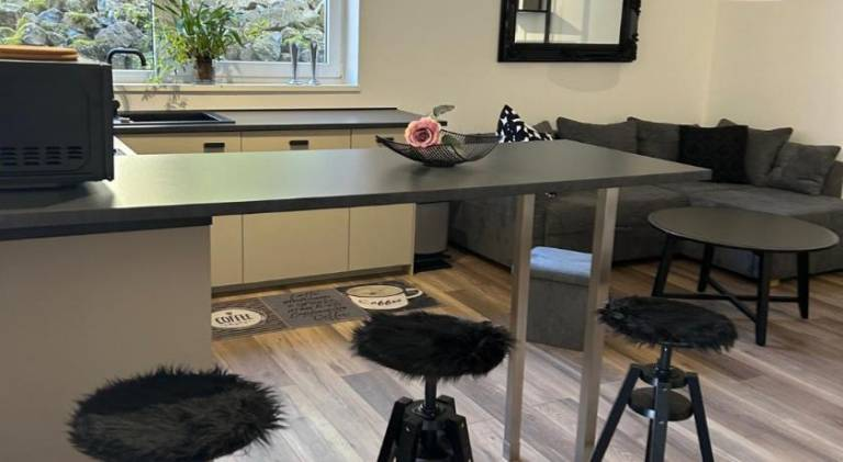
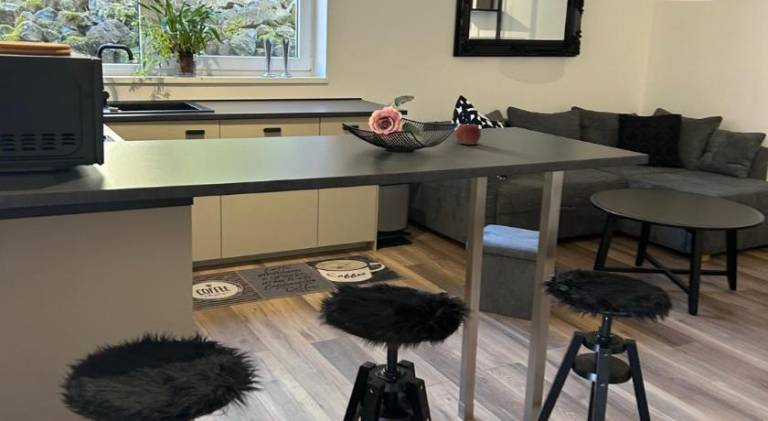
+ fruit [454,119,482,146]
